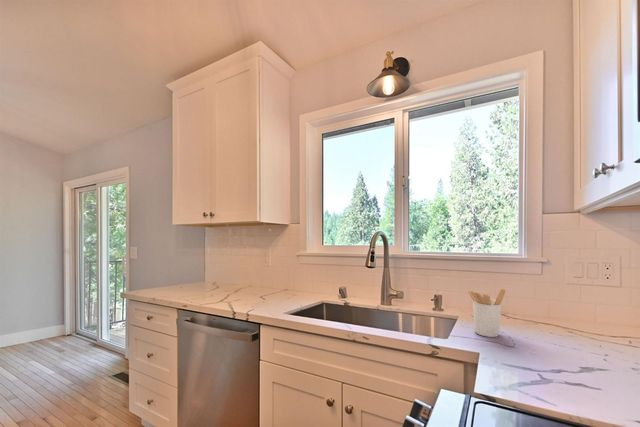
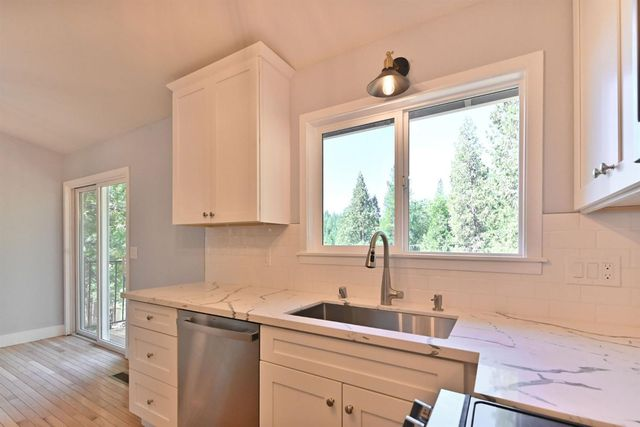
- utensil holder [467,288,506,338]
